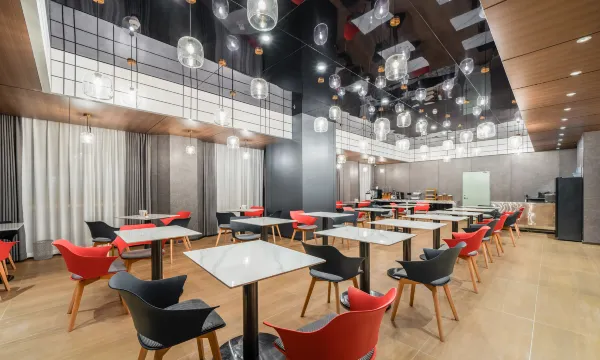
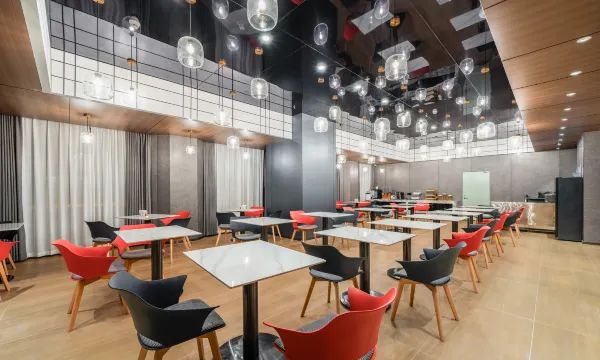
- waste bin [32,239,54,261]
